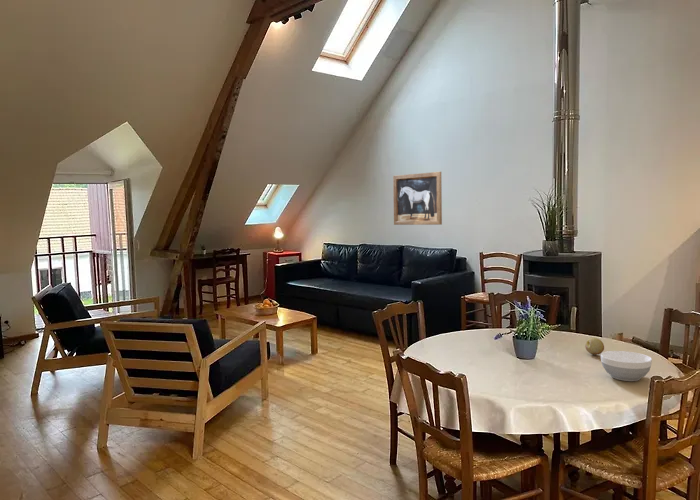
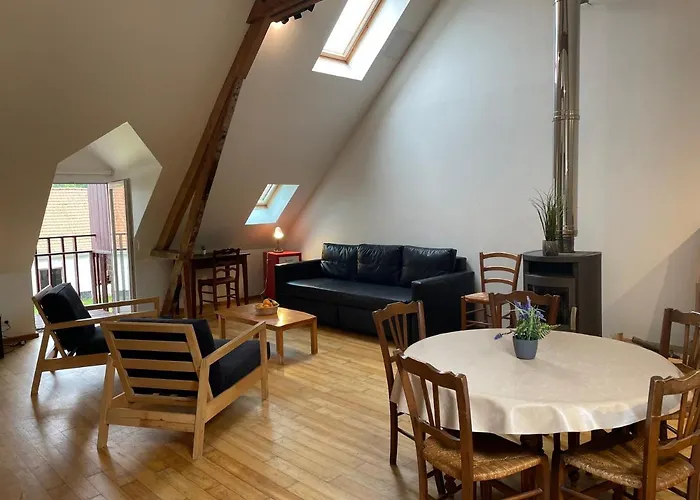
- wall art [392,171,443,226]
- fruit [584,337,605,355]
- bowl [600,350,653,382]
